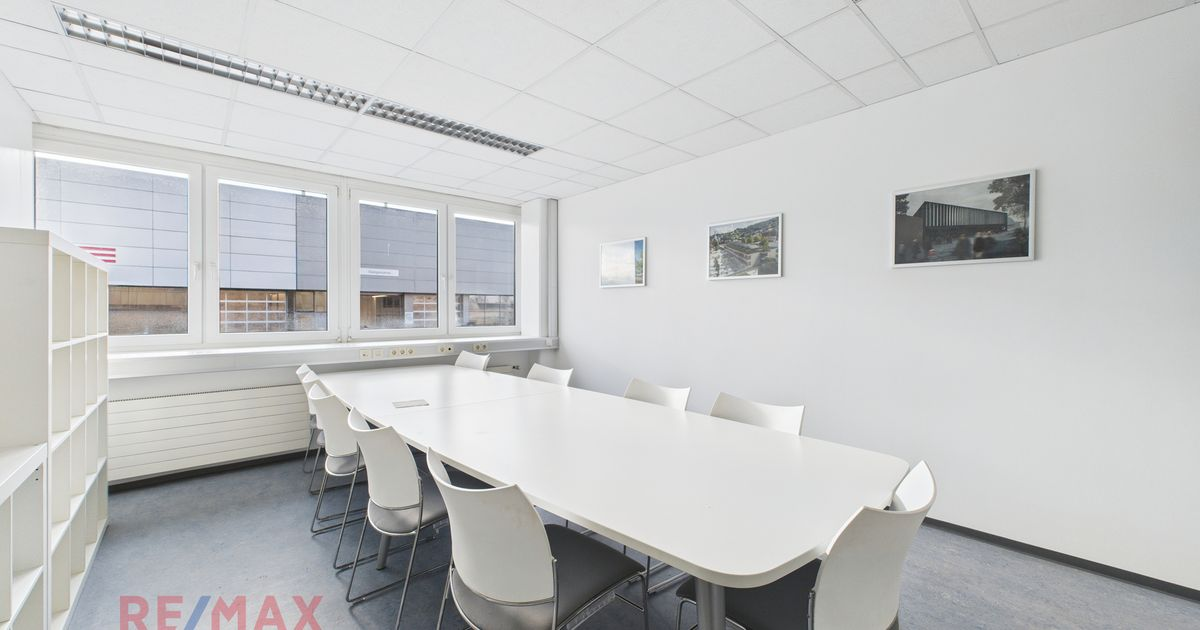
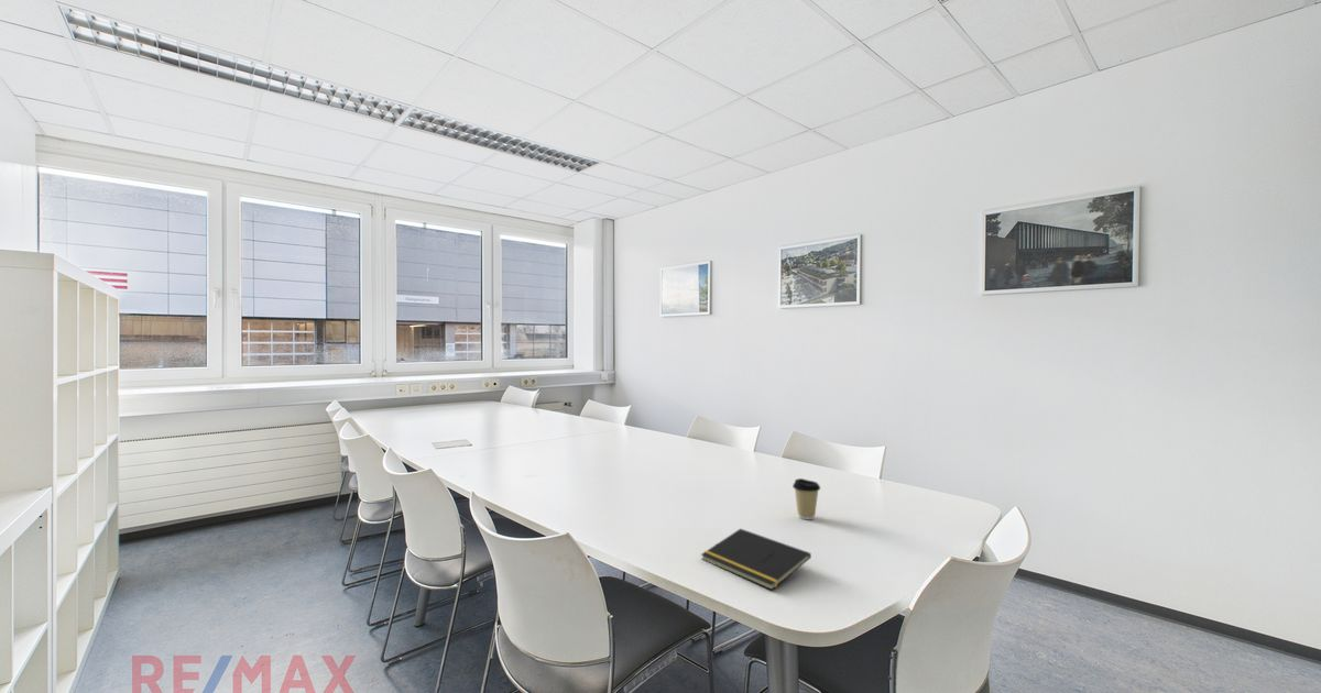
+ coffee cup [791,477,821,520]
+ notepad [700,528,812,591]
